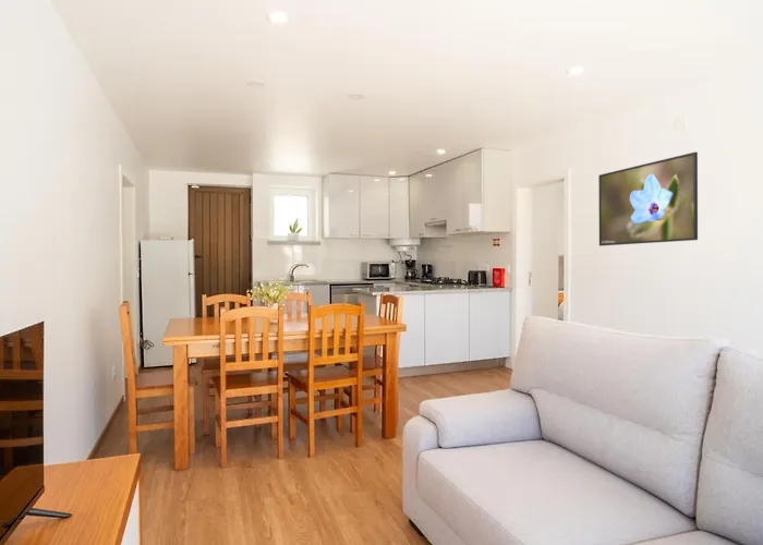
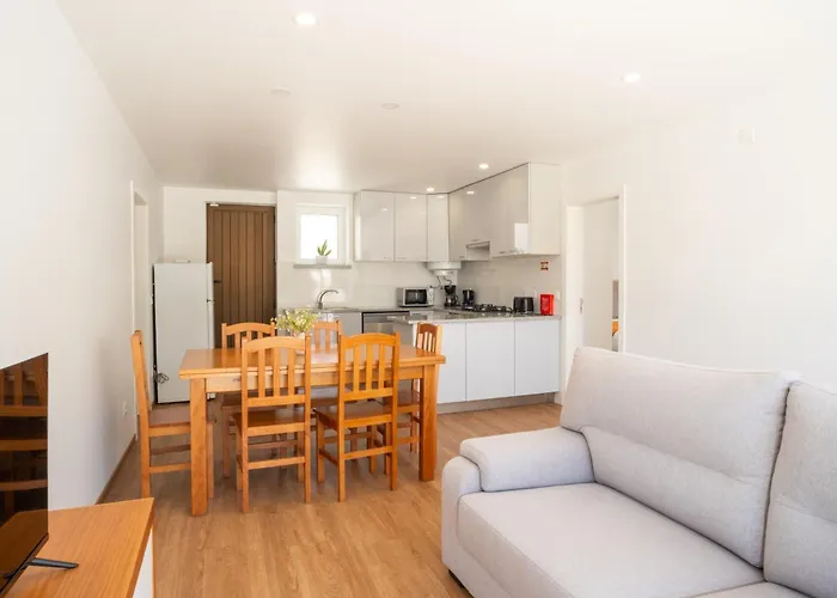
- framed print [597,152,699,247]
